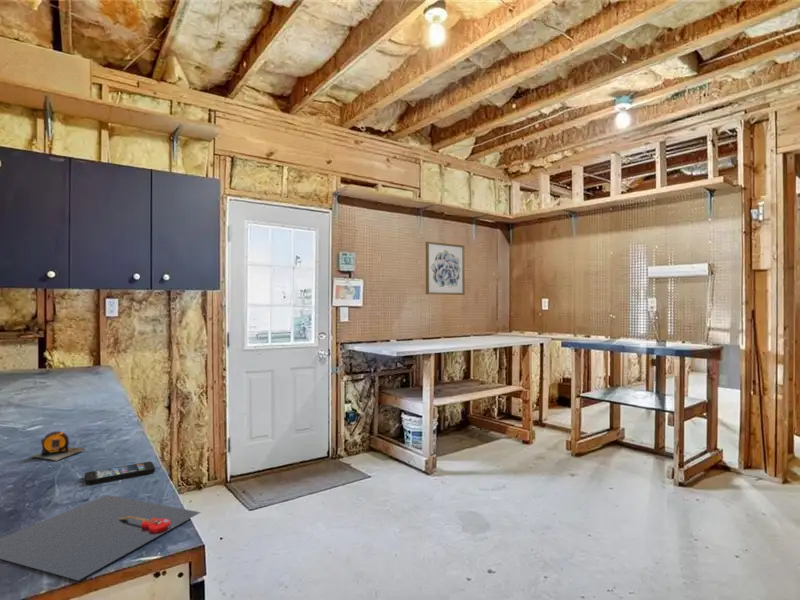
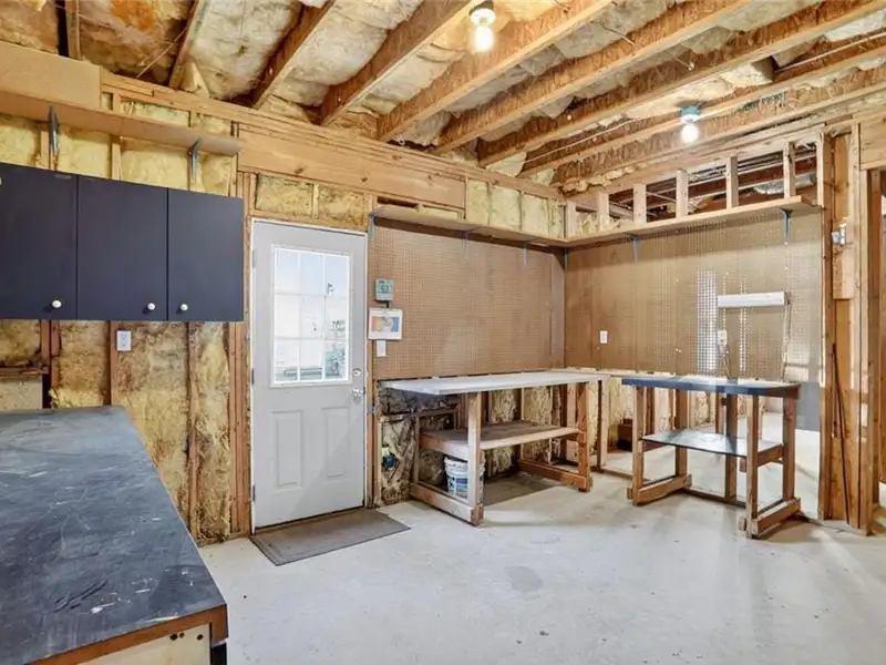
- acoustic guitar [0,494,202,581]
- tape measure [27,430,87,461]
- wall art [425,241,466,296]
- smartphone [84,461,156,485]
